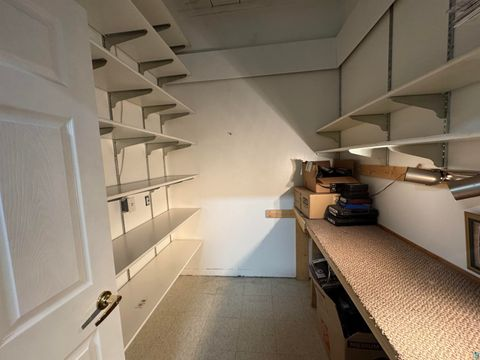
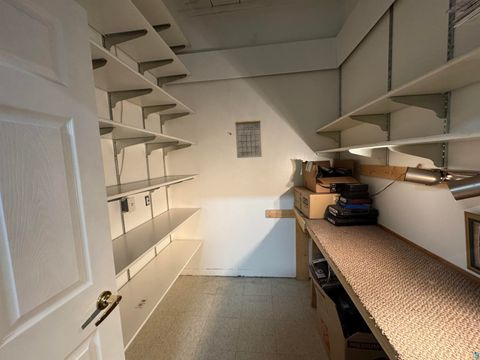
+ calendar [234,113,263,159]
